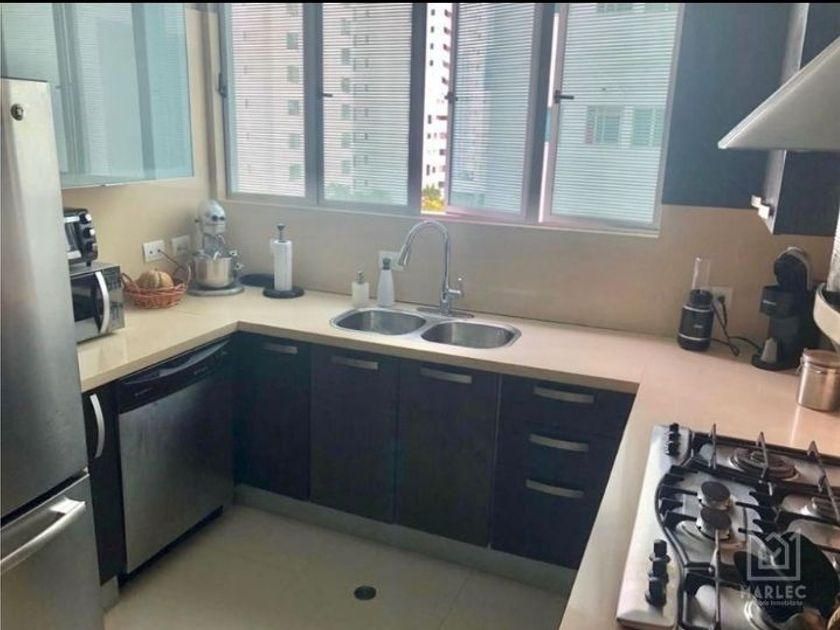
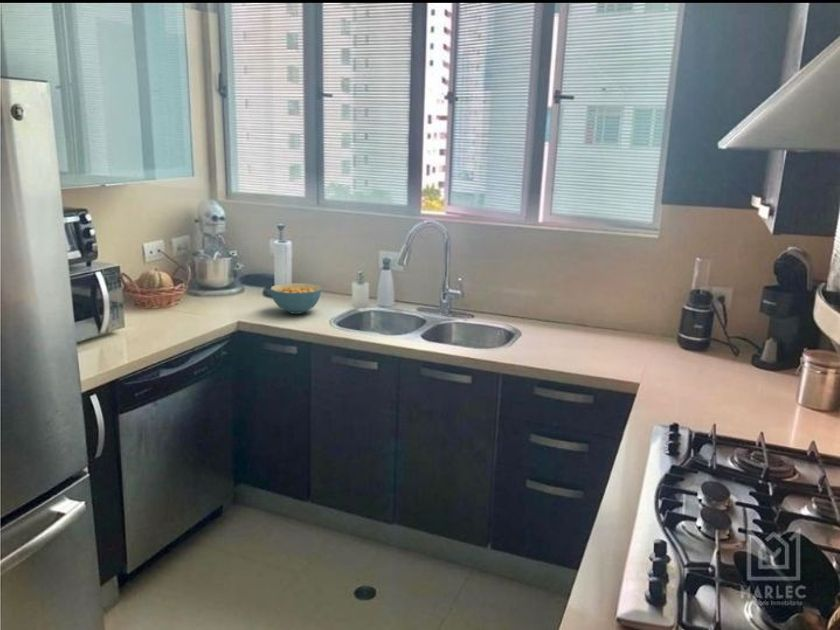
+ cereal bowl [269,282,322,315]
